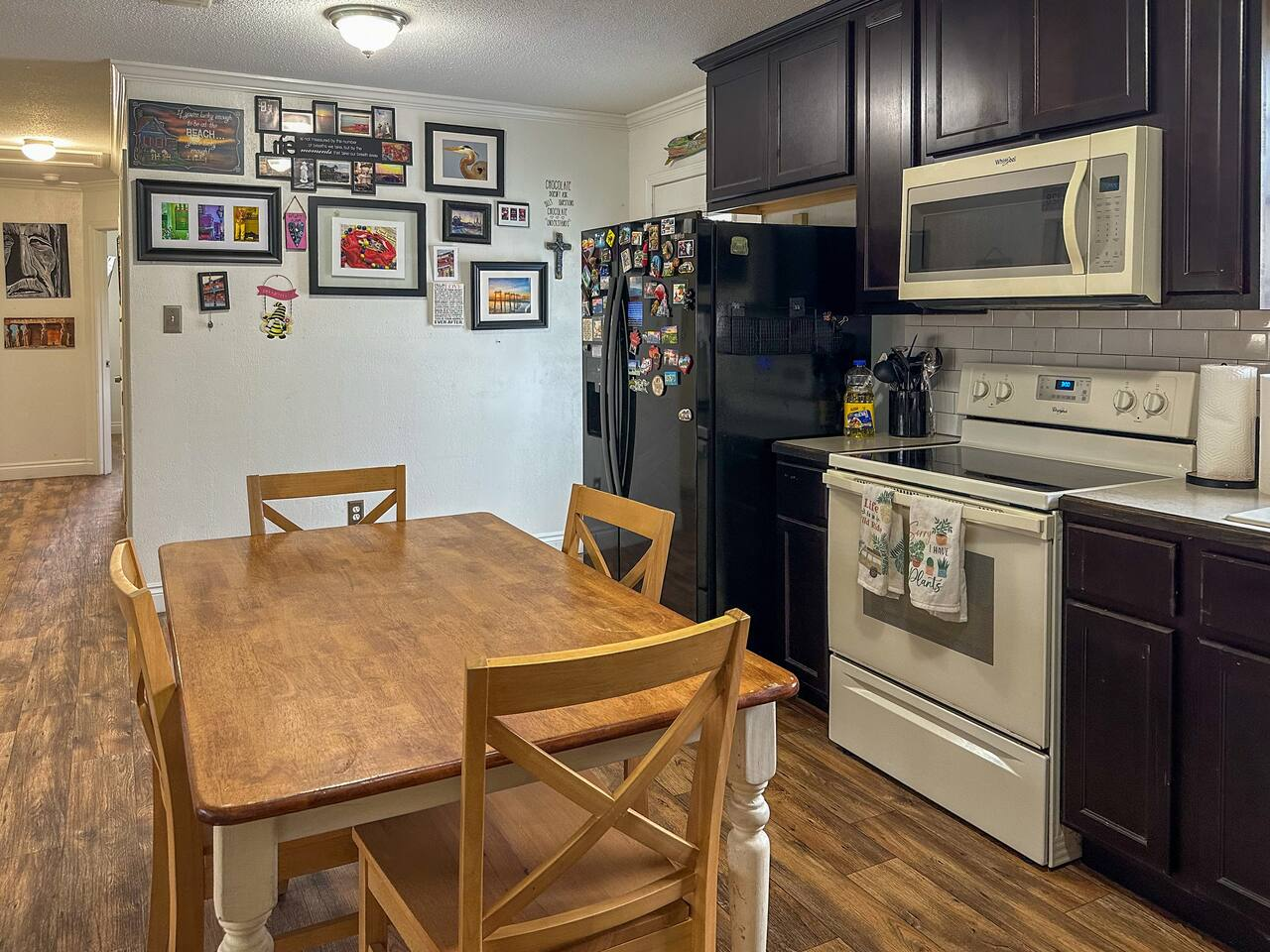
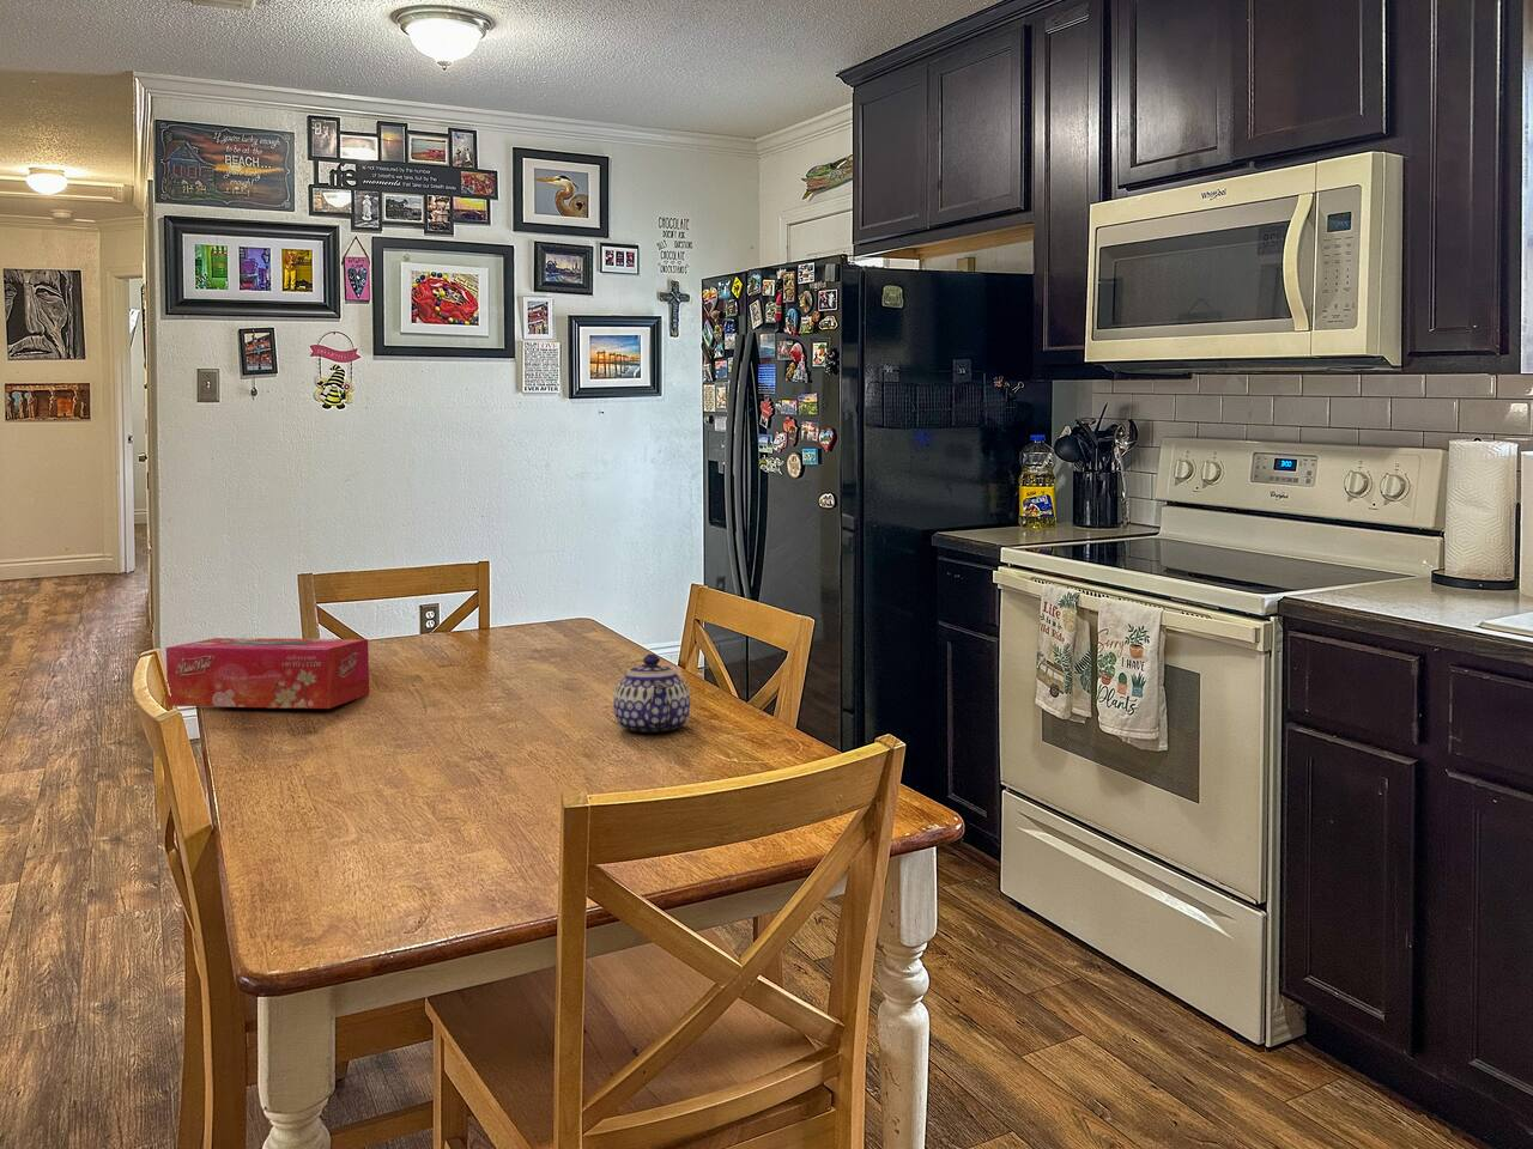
+ teapot [612,652,690,734]
+ tissue box [165,637,371,710]
